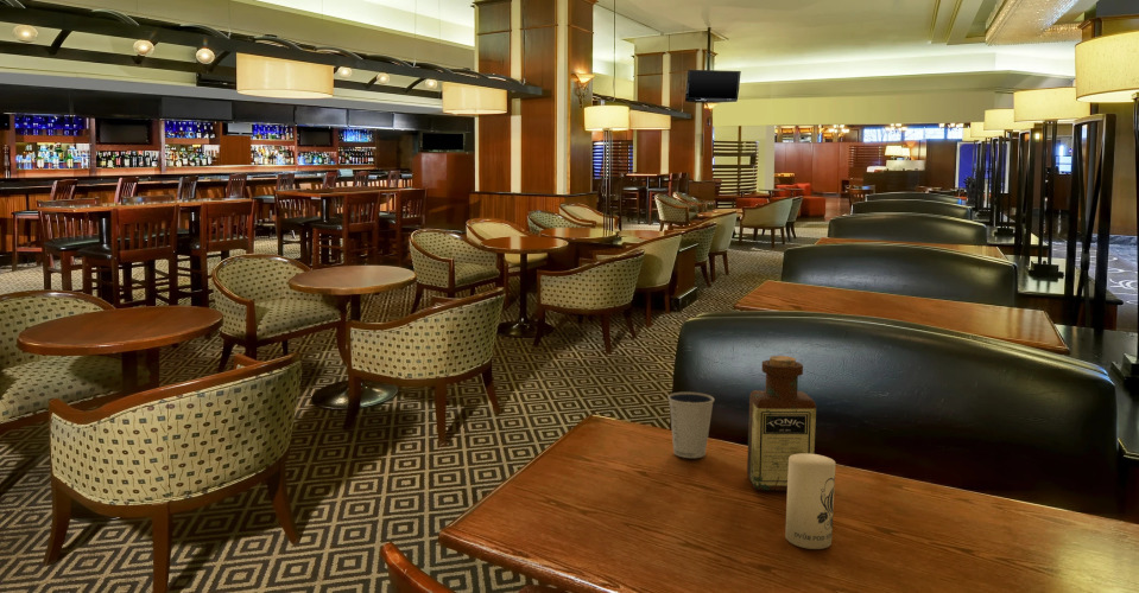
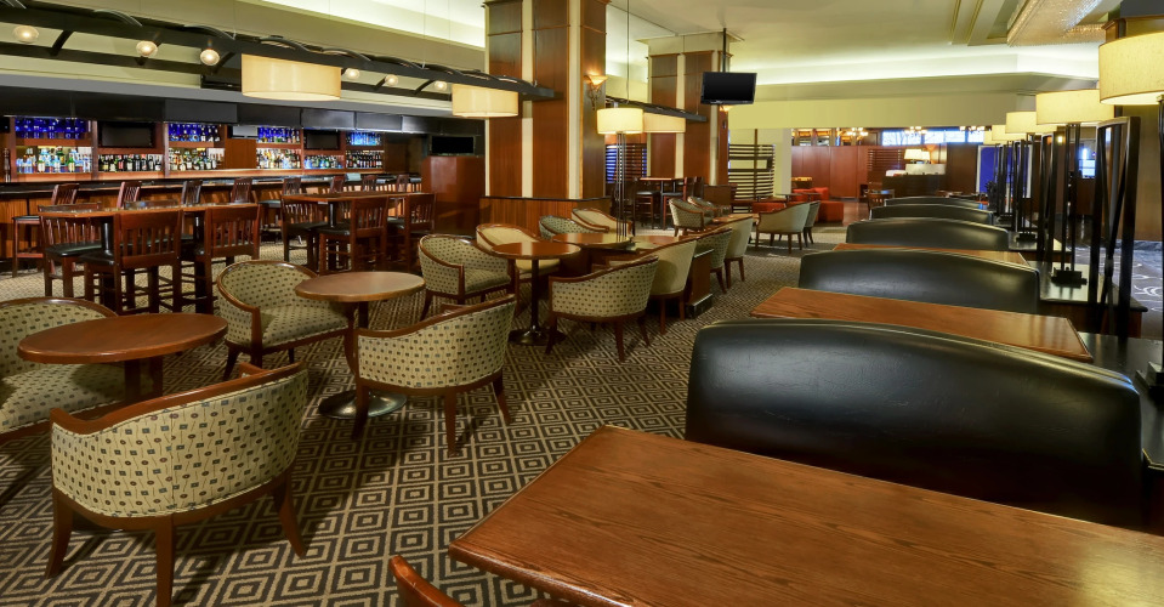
- bottle [746,355,817,492]
- candle [784,453,836,550]
- dixie cup [666,391,715,459]
